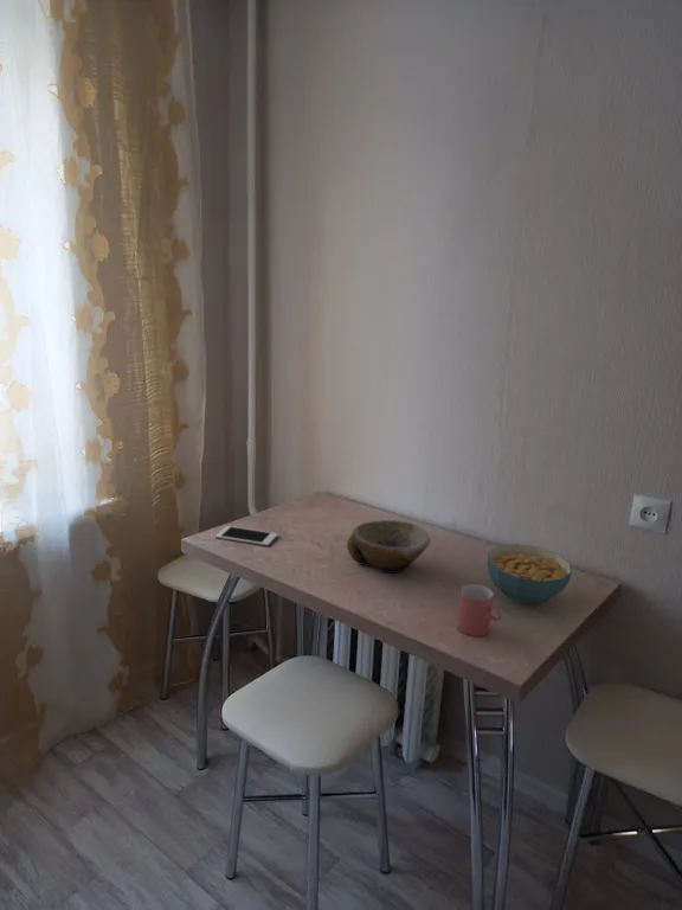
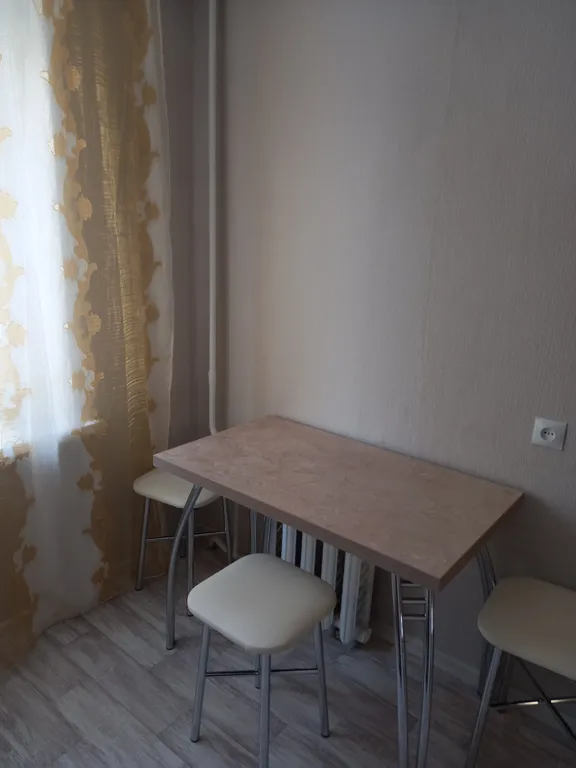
- cup [456,583,503,637]
- cereal bowl [487,543,573,605]
- bowl [346,519,431,575]
- cell phone [214,525,278,547]
